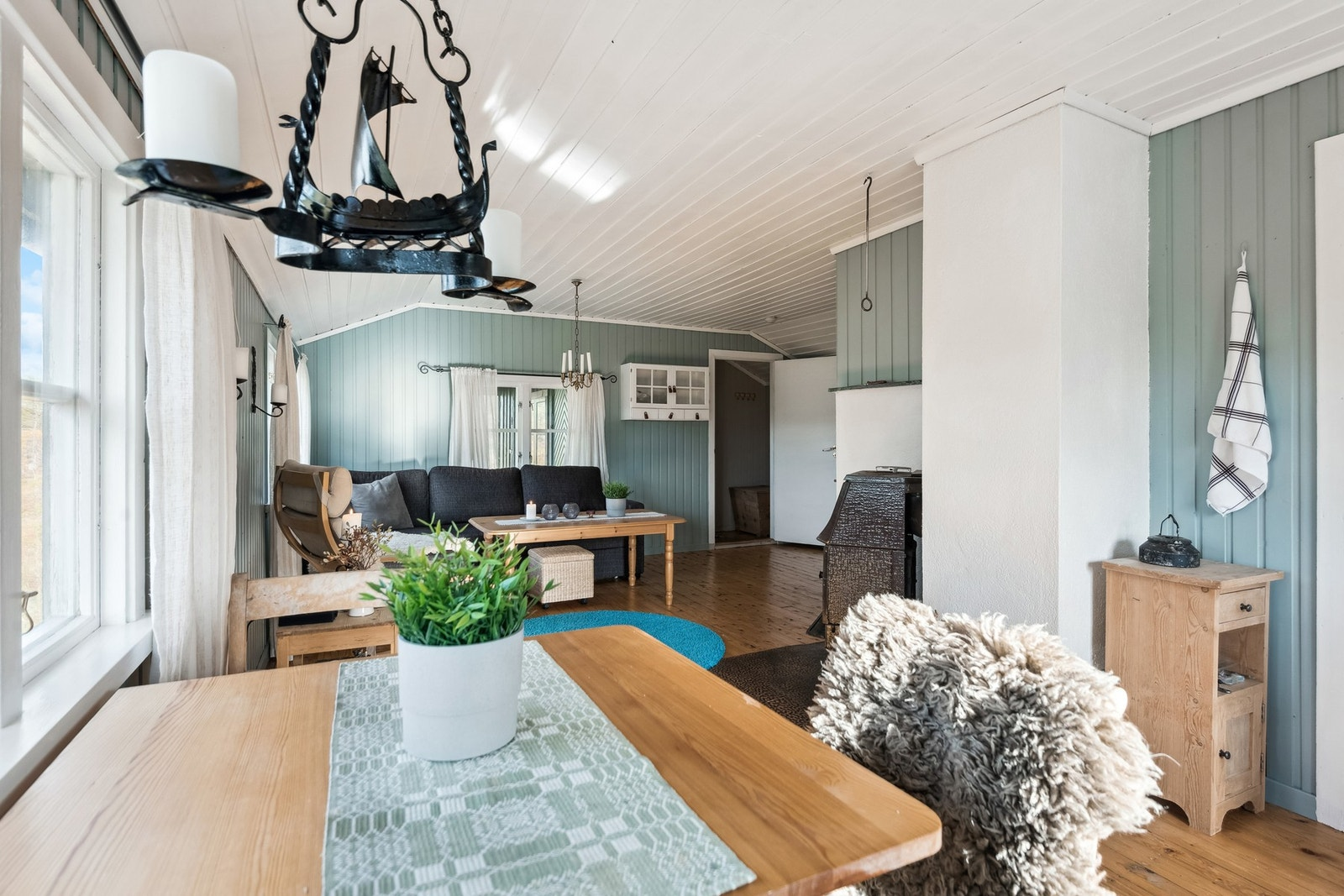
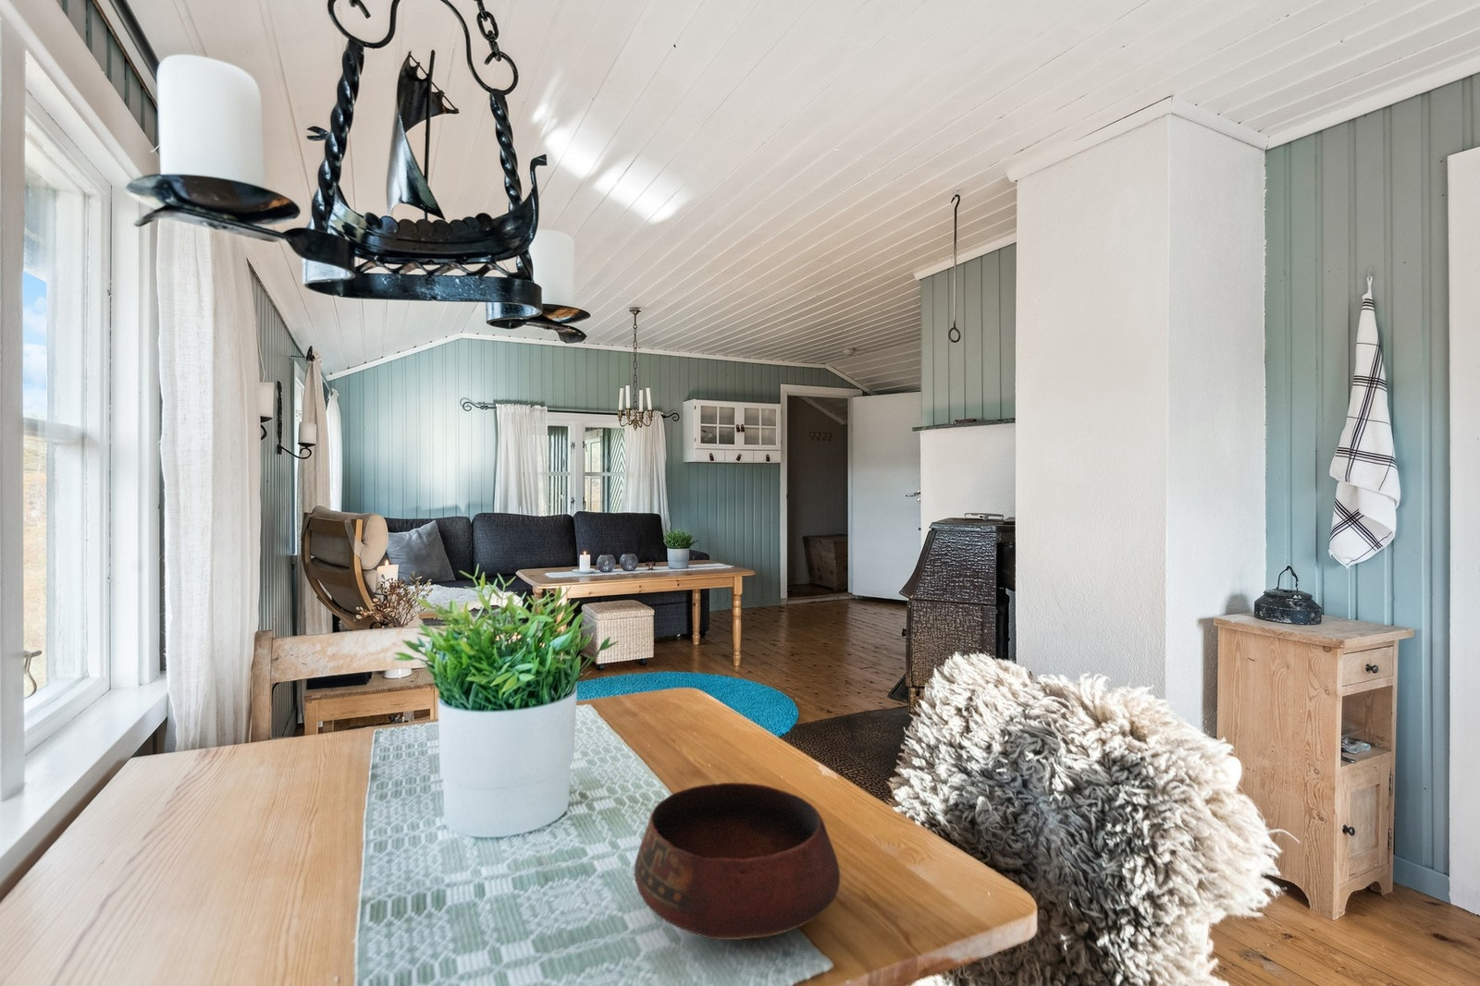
+ bowl [633,781,841,941]
